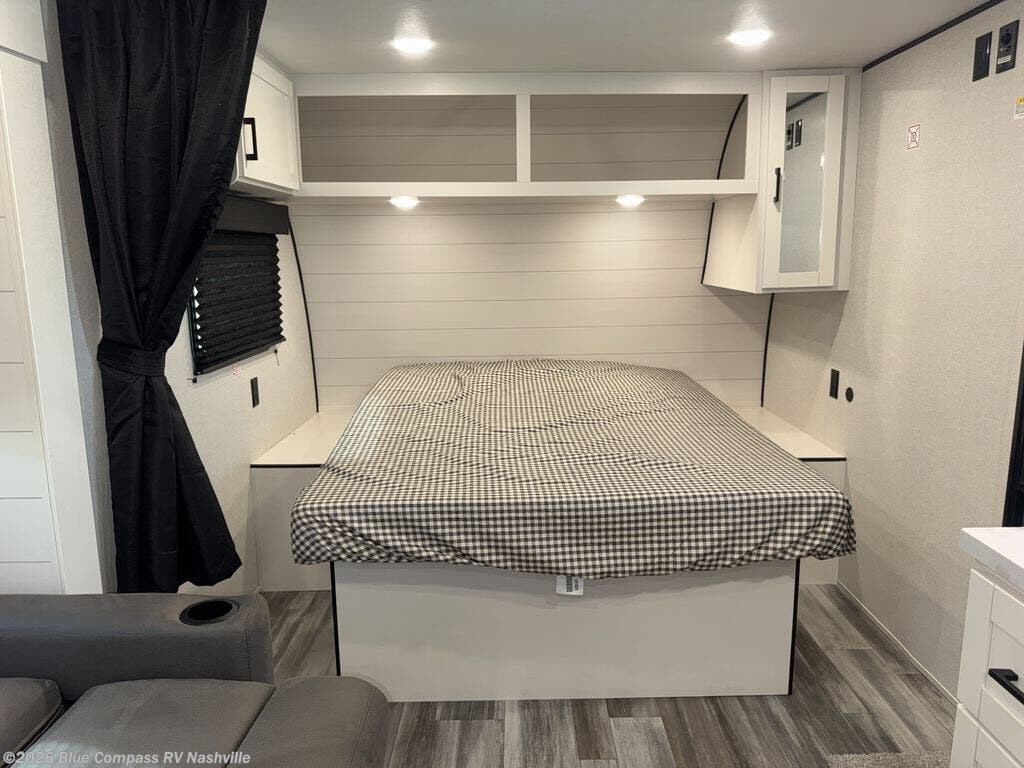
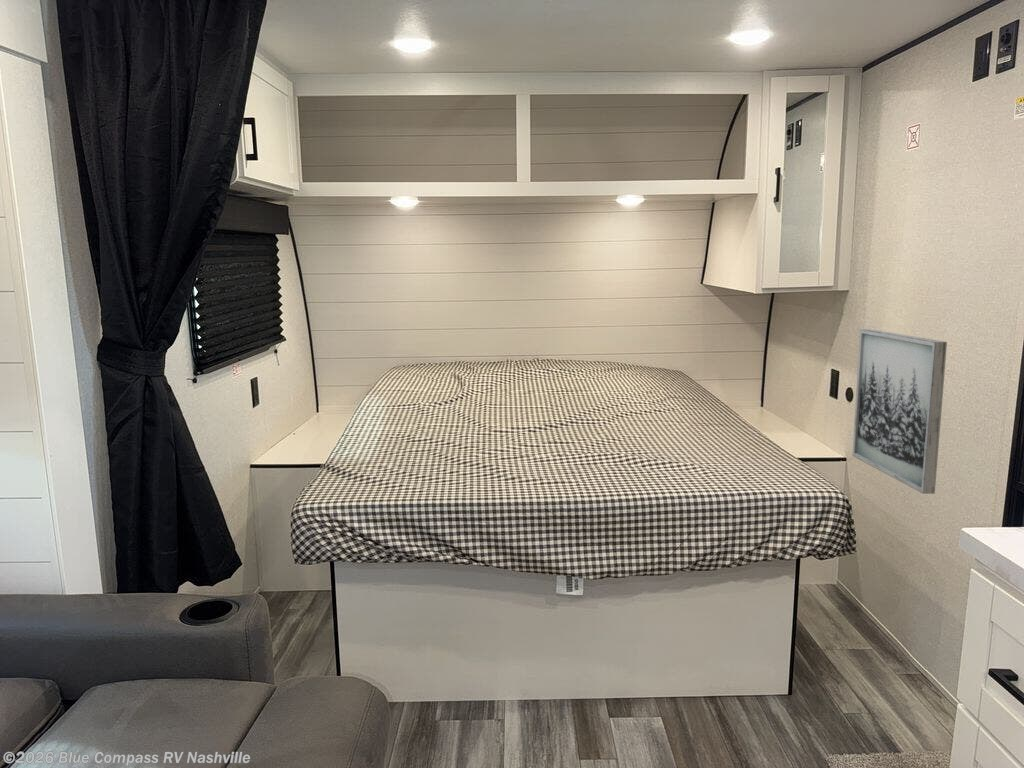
+ wall art [851,328,948,495]
